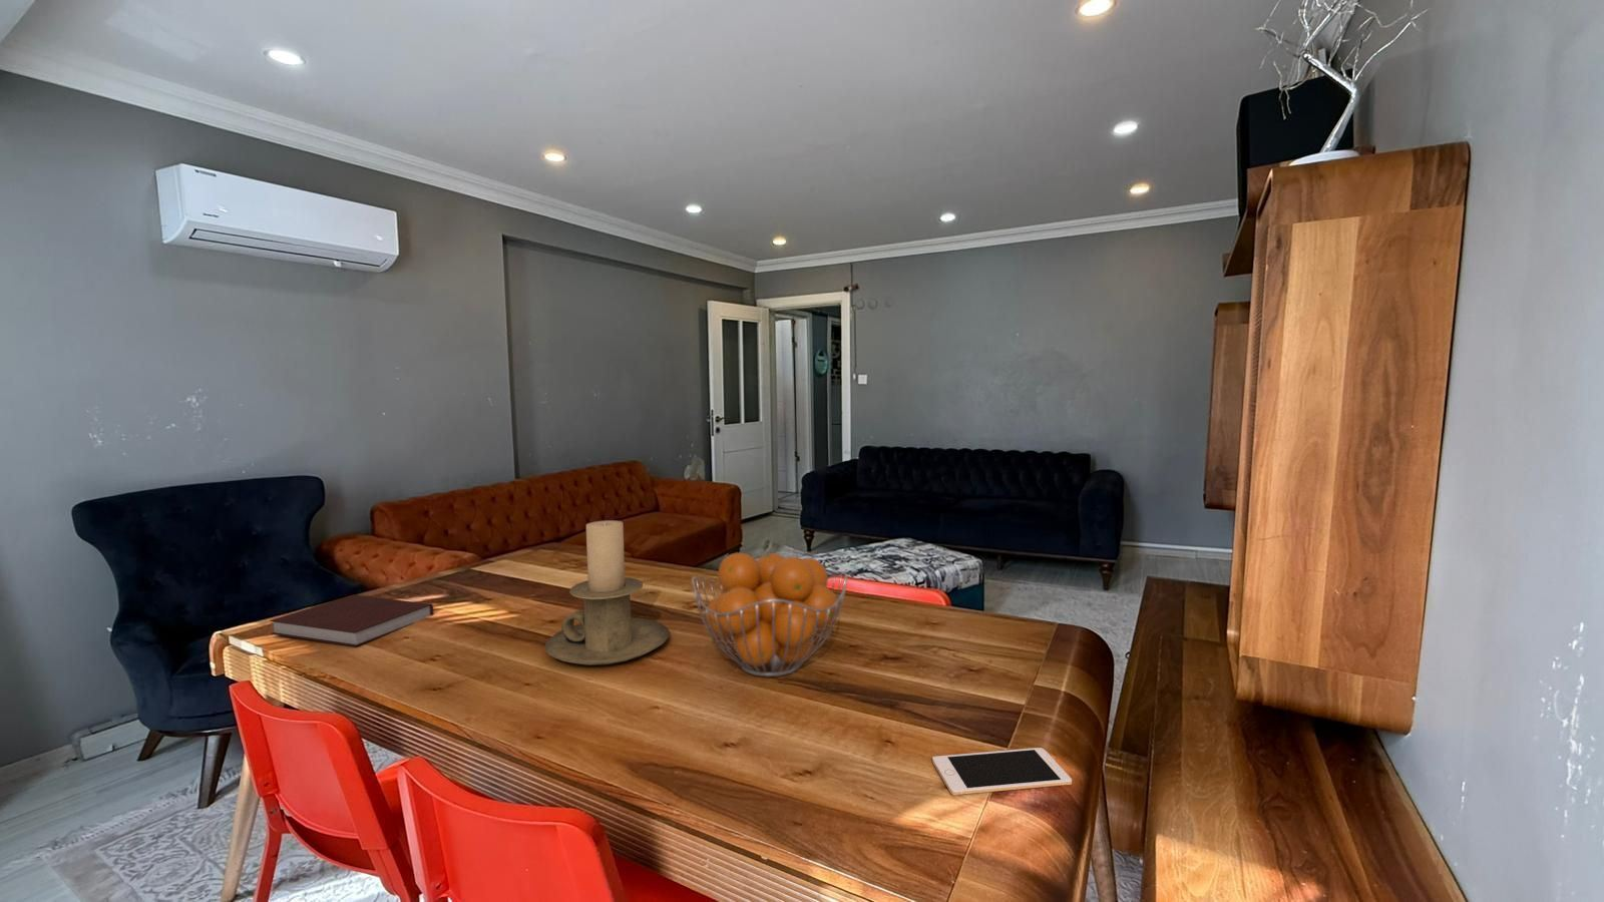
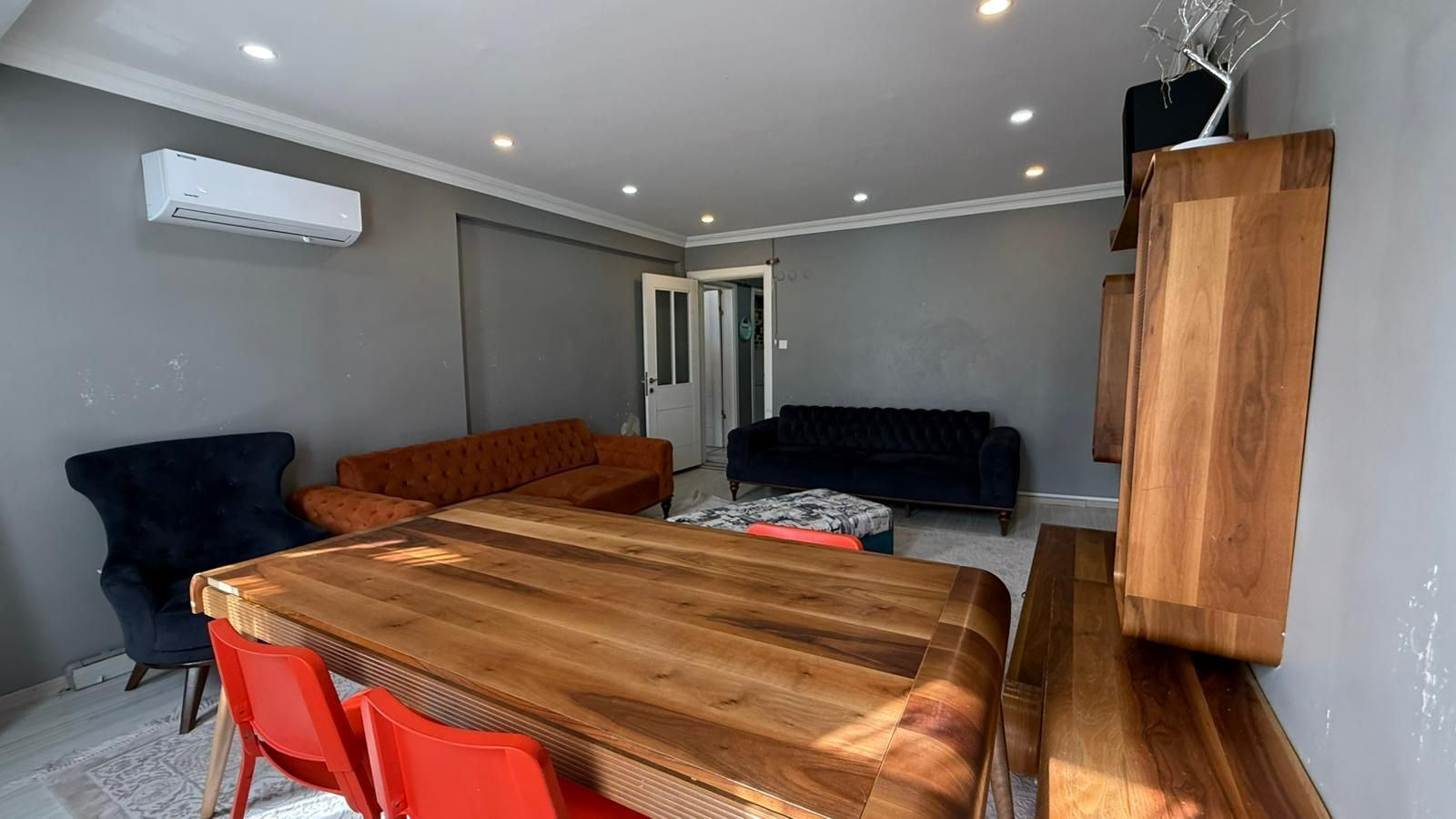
- fruit basket [691,552,848,677]
- candle holder [543,519,671,666]
- notebook [269,595,434,648]
- cell phone [931,747,1073,796]
